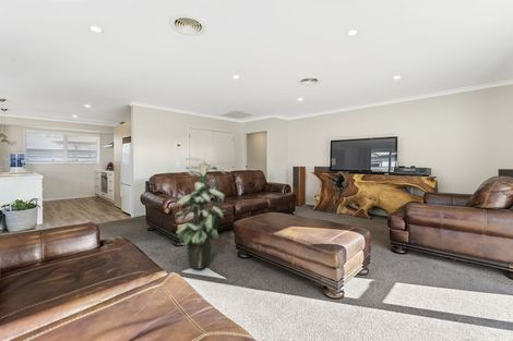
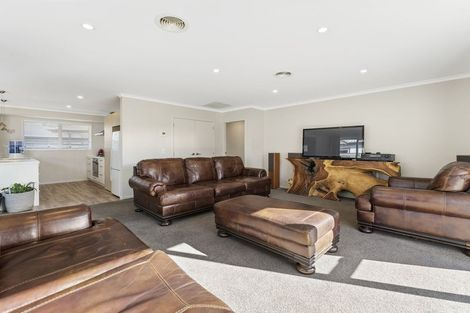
- indoor plant [169,156,227,270]
